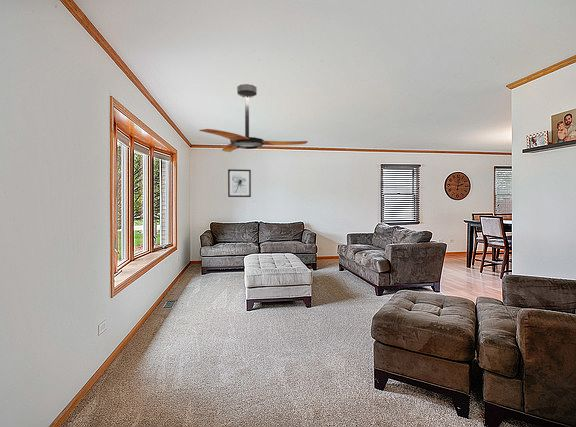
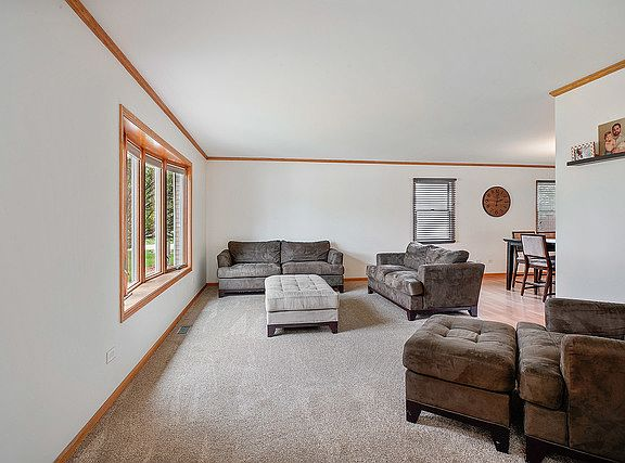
- wall art [227,168,252,198]
- ceiling fan [198,83,309,153]
